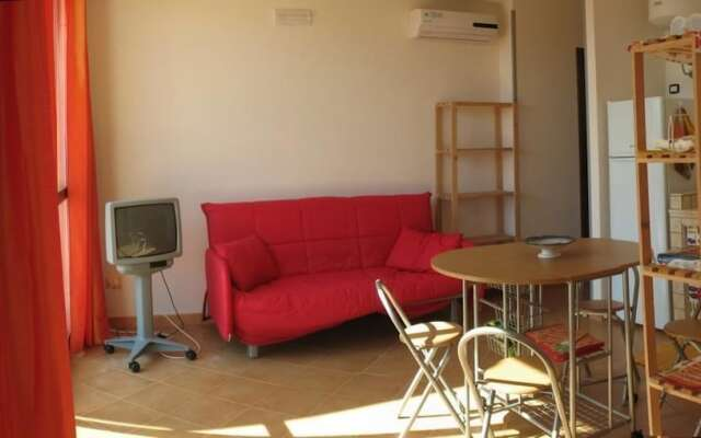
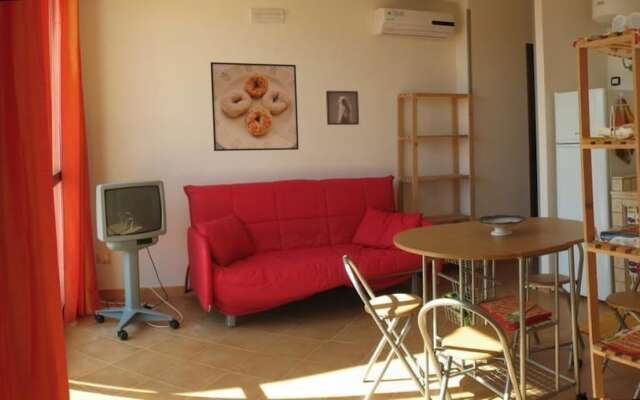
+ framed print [209,61,300,152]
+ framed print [325,90,360,126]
